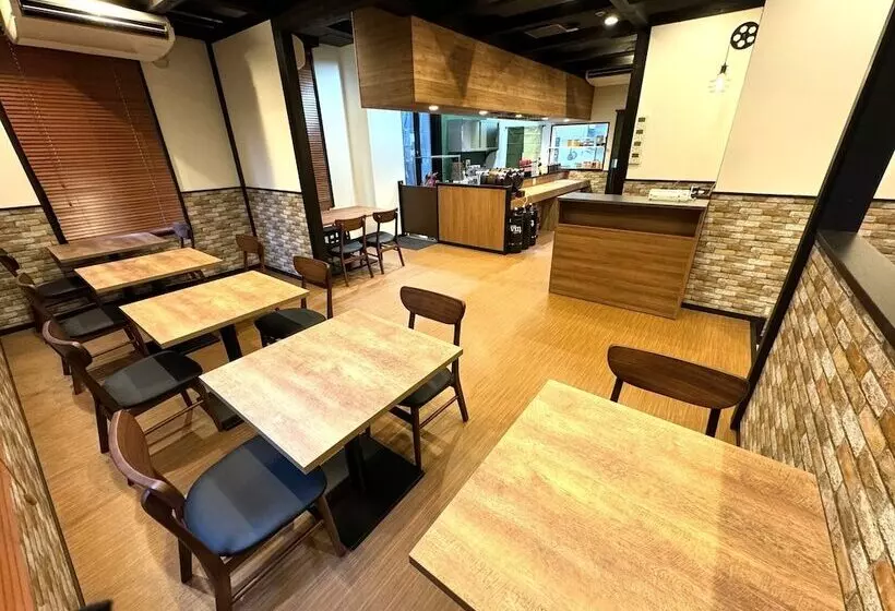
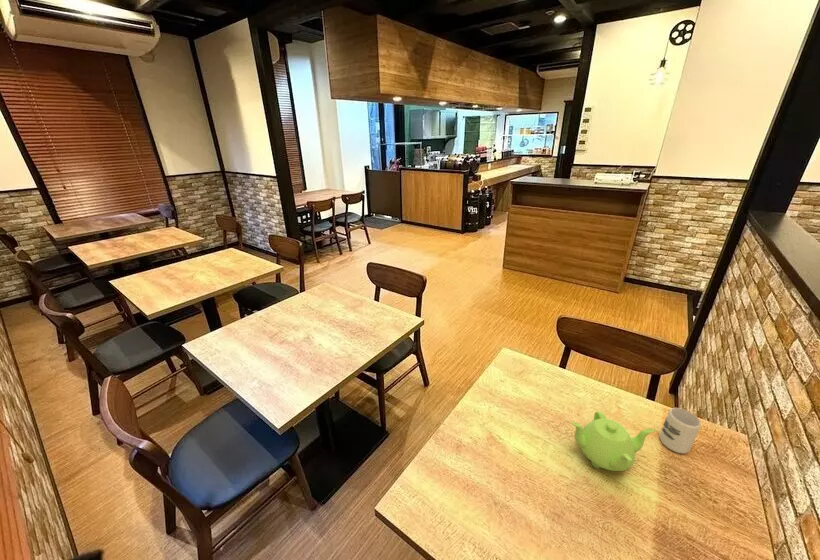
+ cup [659,407,702,455]
+ teapot [571,410,656,472]
